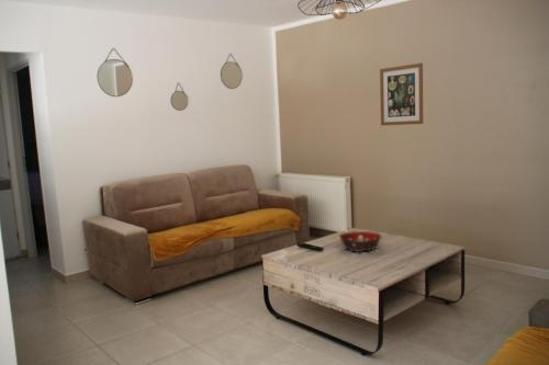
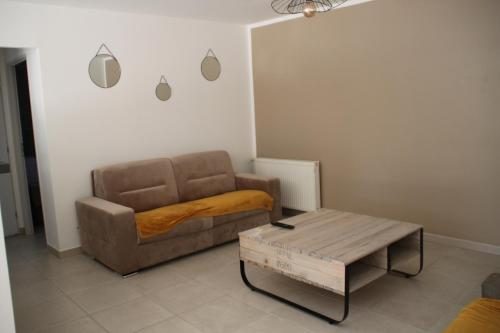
- wall art [379,62,424,126]
- decorative bowl [338,230,383,253]
